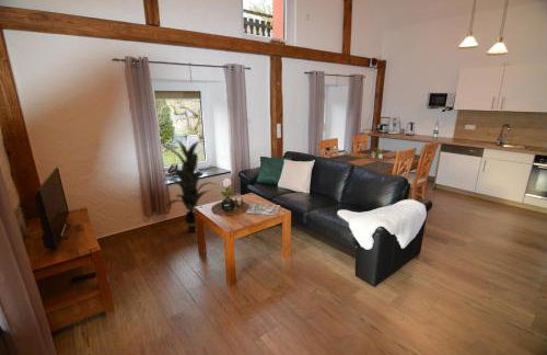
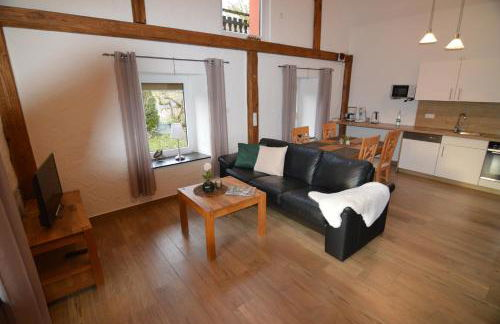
- indoor plant [160,137,219,233]
